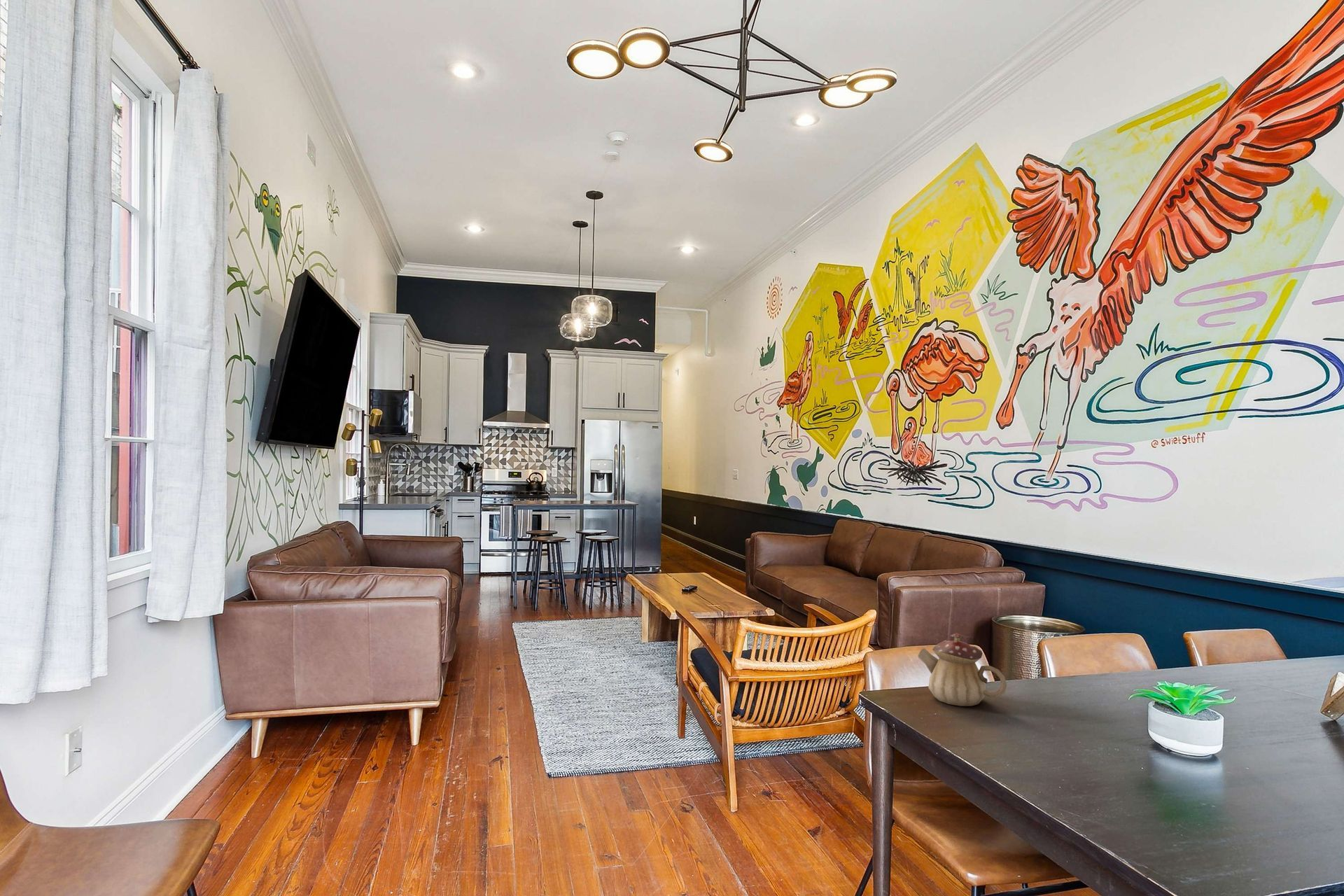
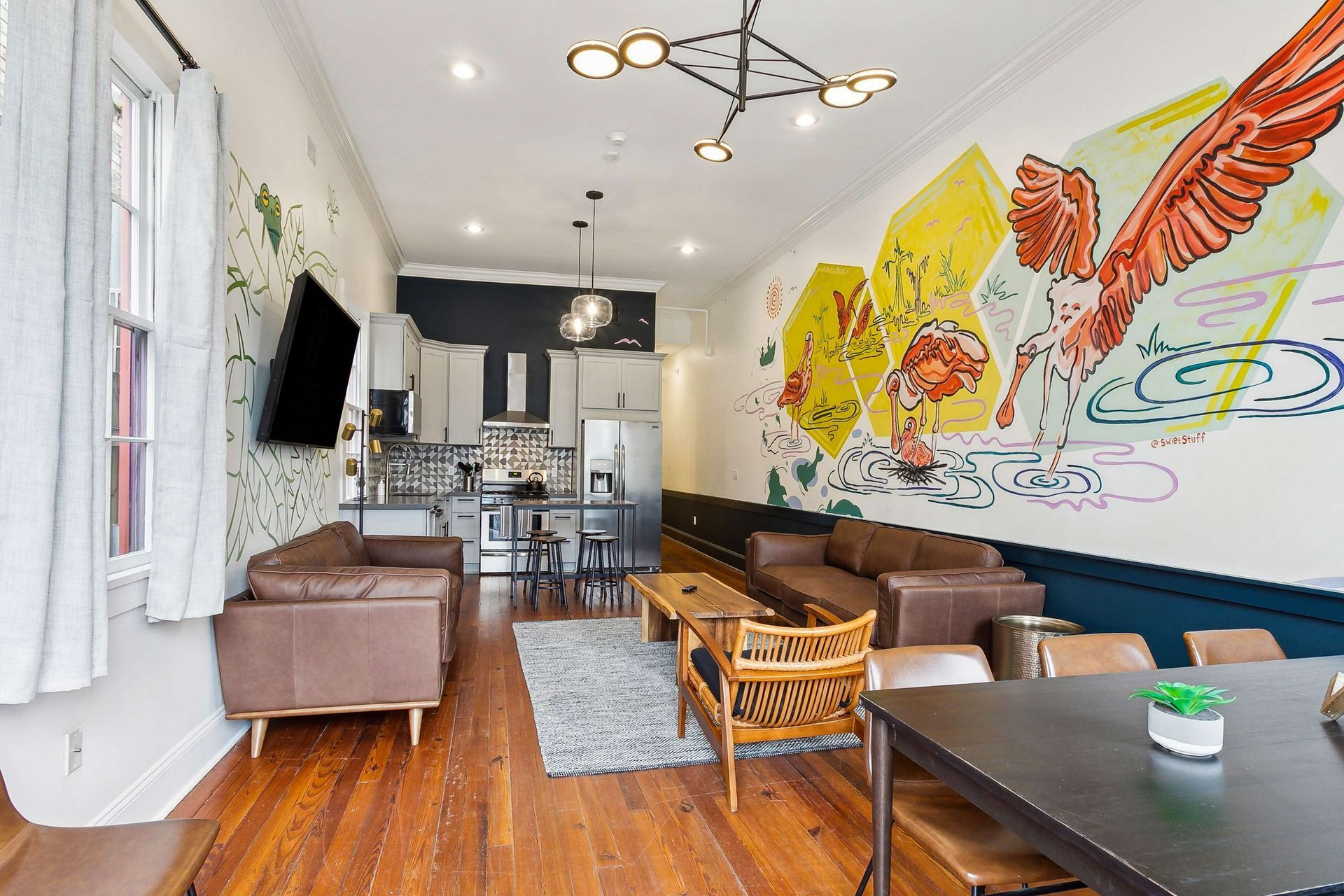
- teapot [917,632,1007,707]
